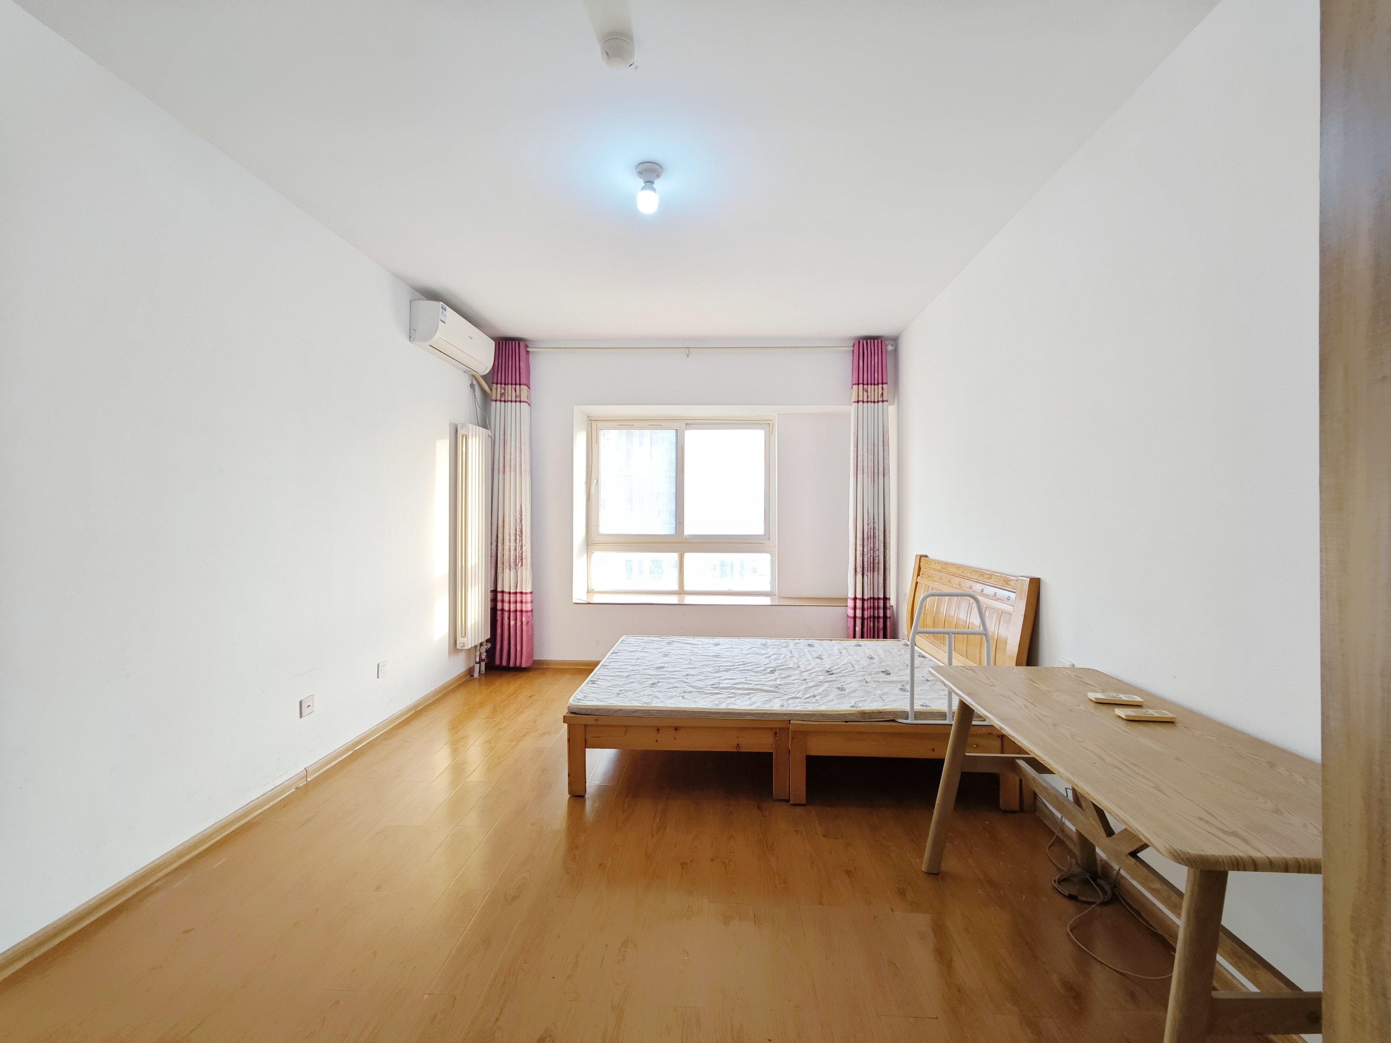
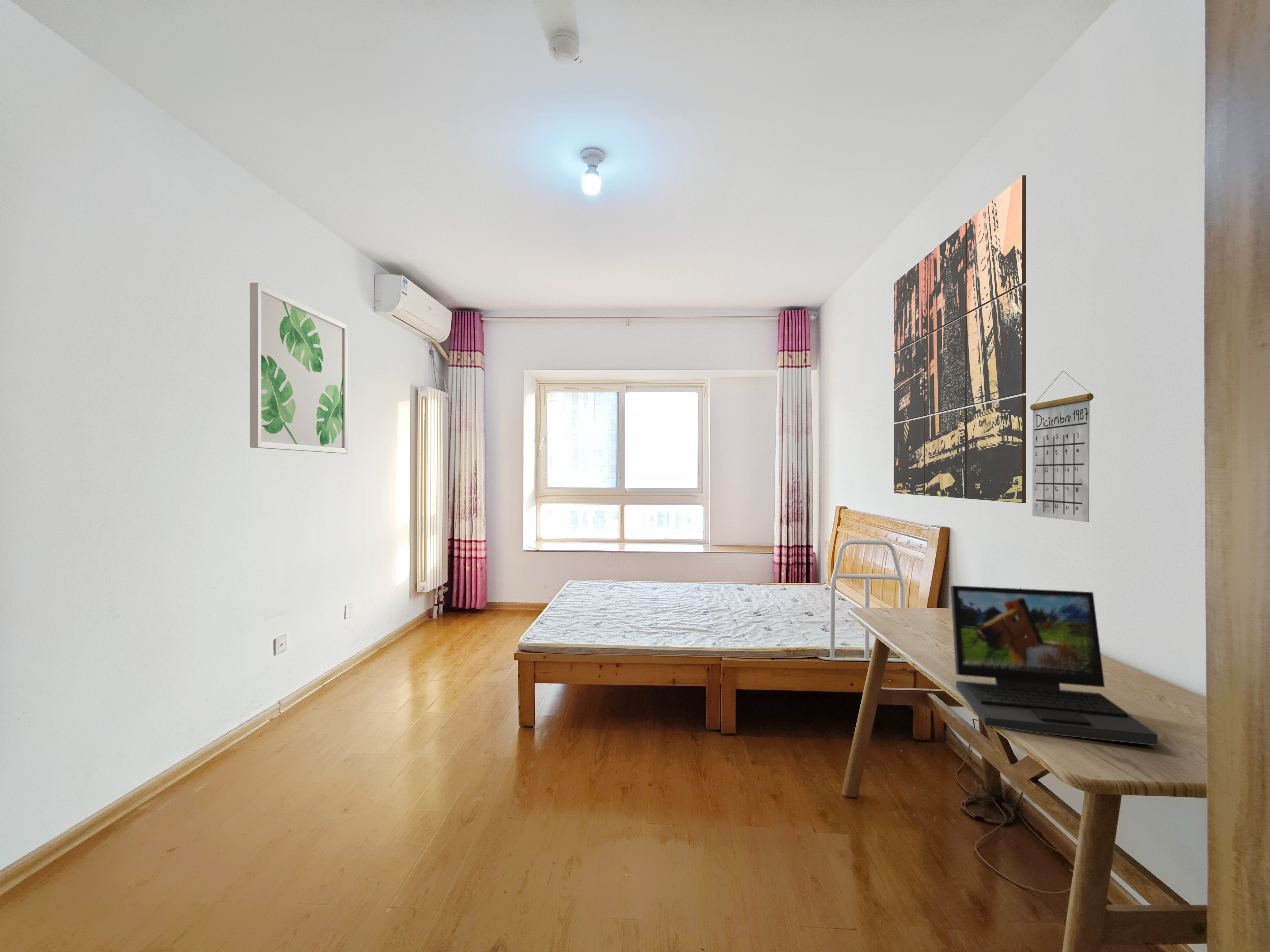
+ calendar [1029,370,1094,522]
+ wall art [893,175,1027,503]
+ wall art [249,282,348,454]
+ laptop [950,585,1159,746]
